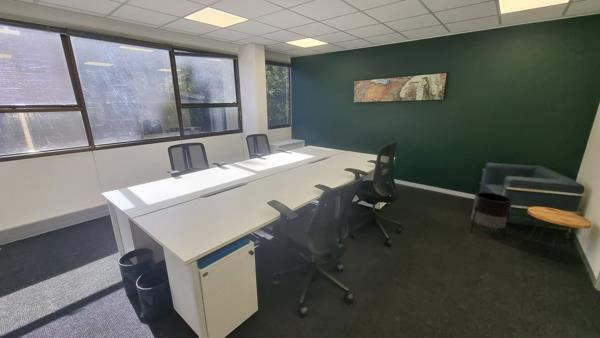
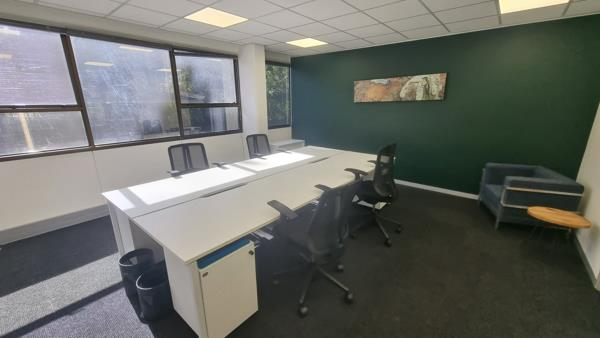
- planter [470,191,513,241]
